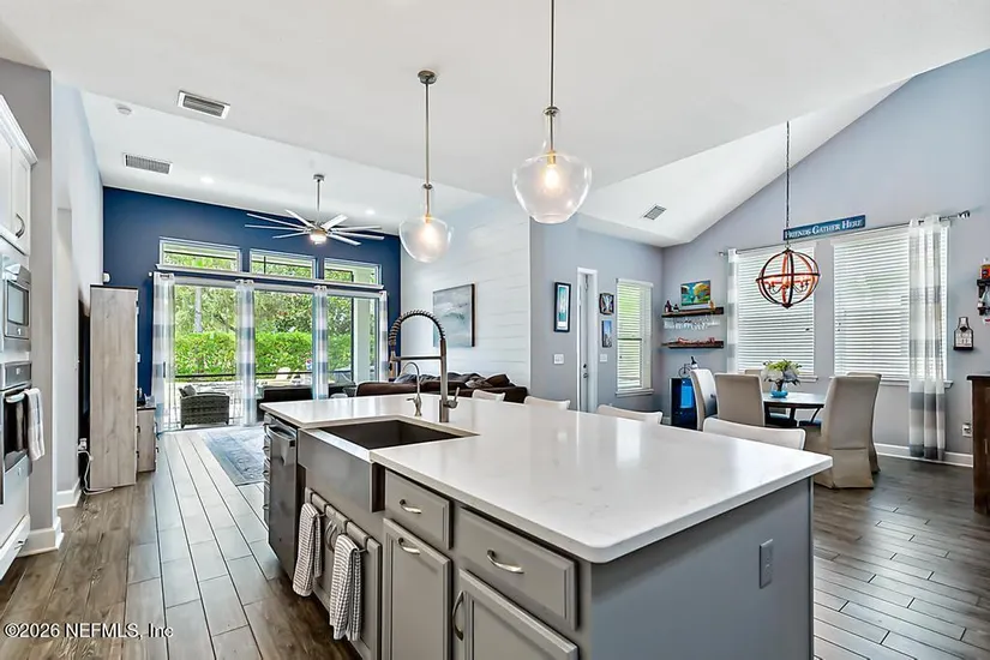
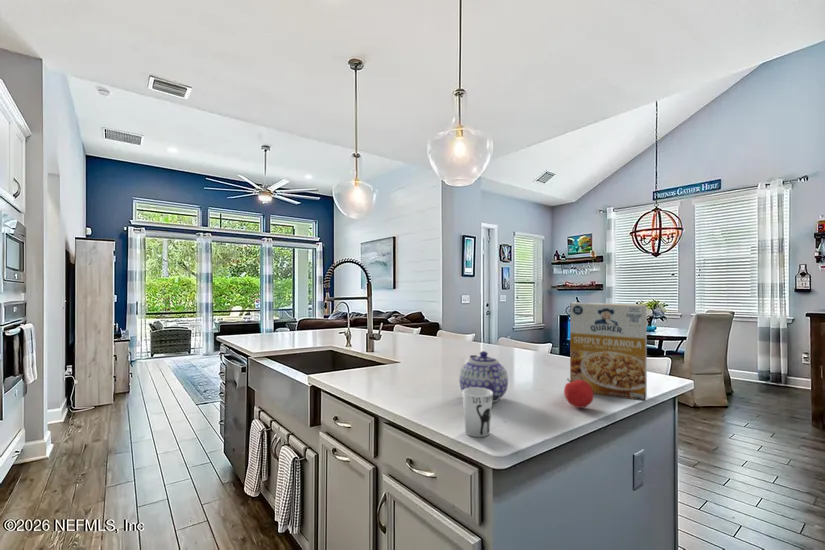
+ cup [461,388,493,438]
+ fruit [563,377,594,409]
+ teapot [458,350,509,403]
+ cereal box [569,301,648,402]
